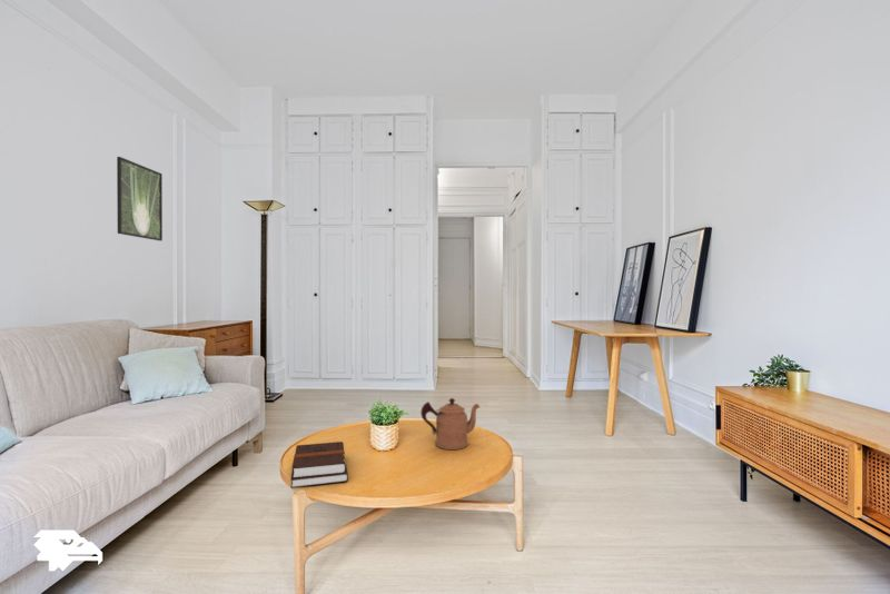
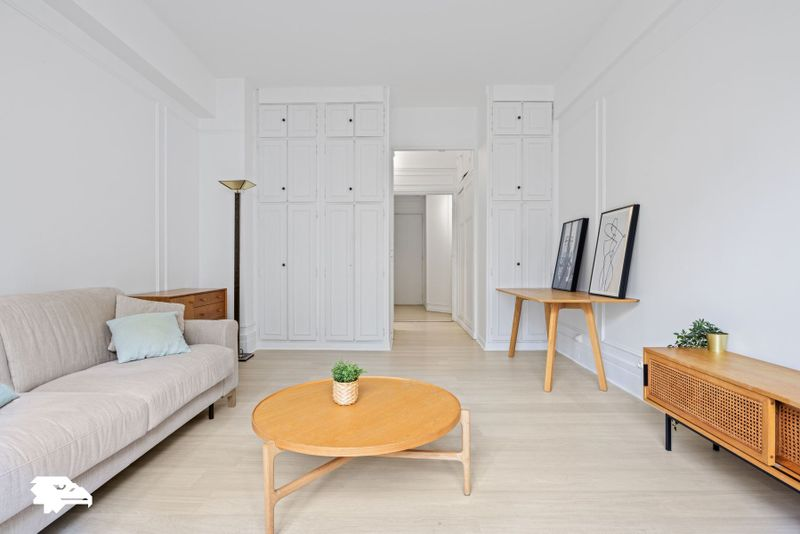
- coffeepot [419,397,481,451]
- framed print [116,156,164,241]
- hardback book [289,440,349,489]
